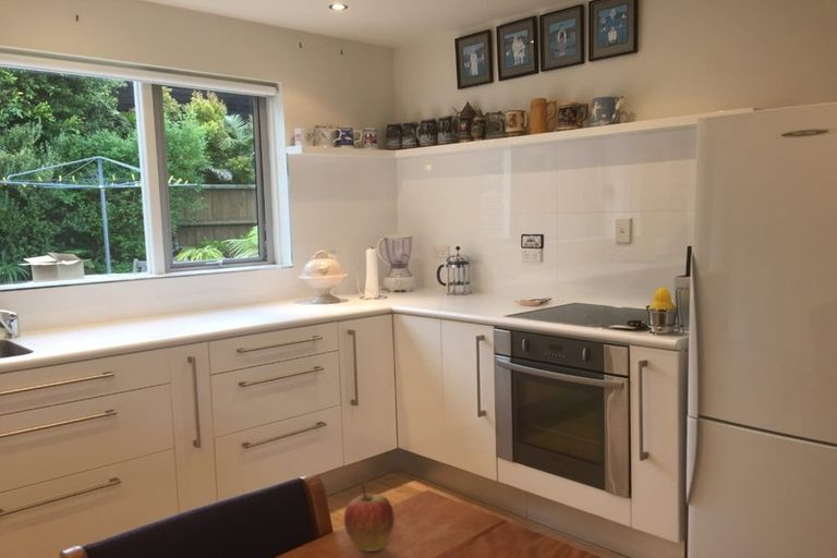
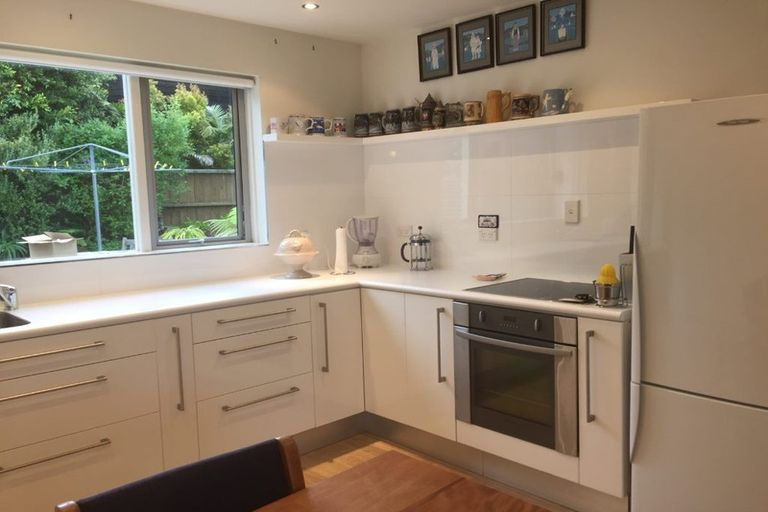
- apple [343,484,396,553]
